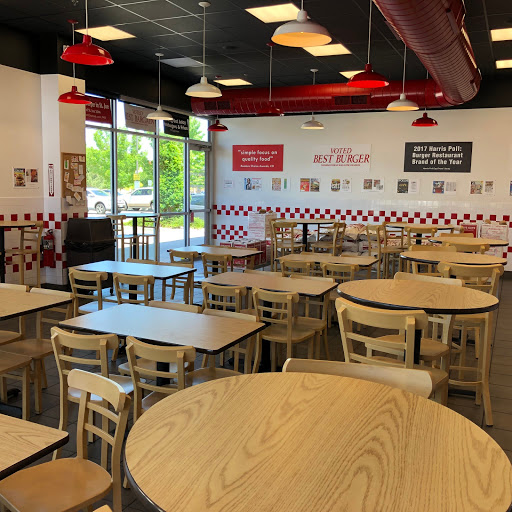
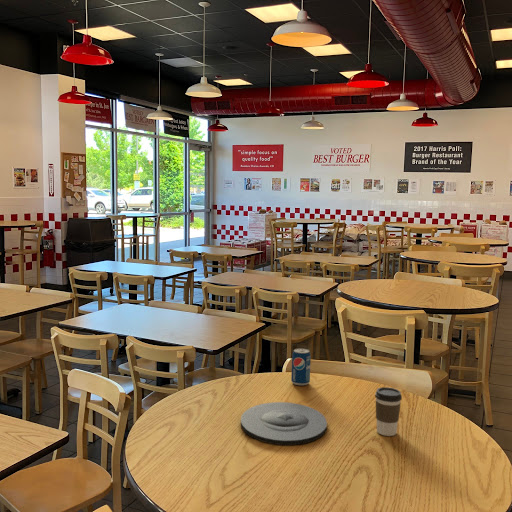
+ coffee cup [374,386,403,437]
+ plate [240,401,328,446]
+ beverage can [290,347,312,386]
